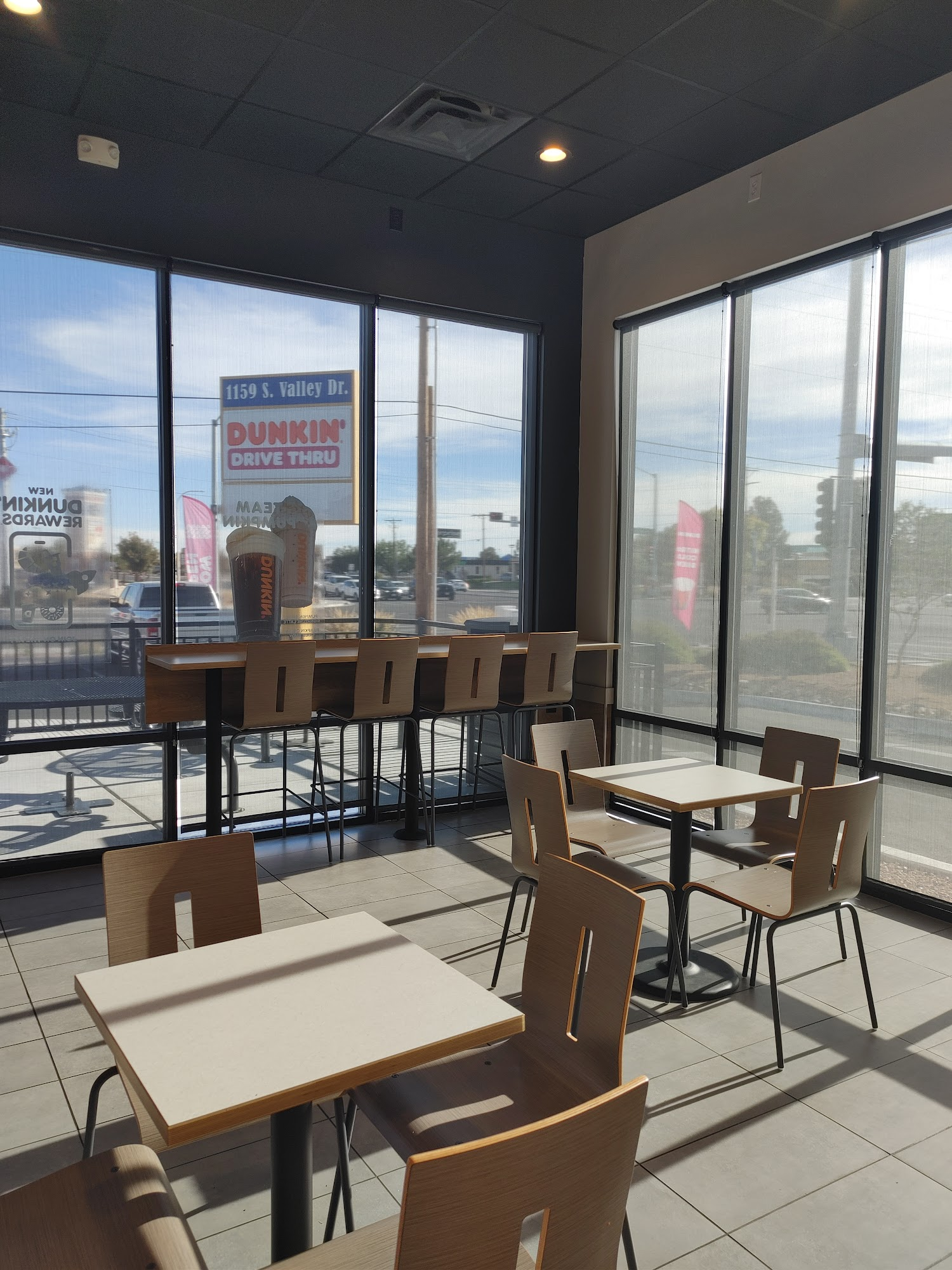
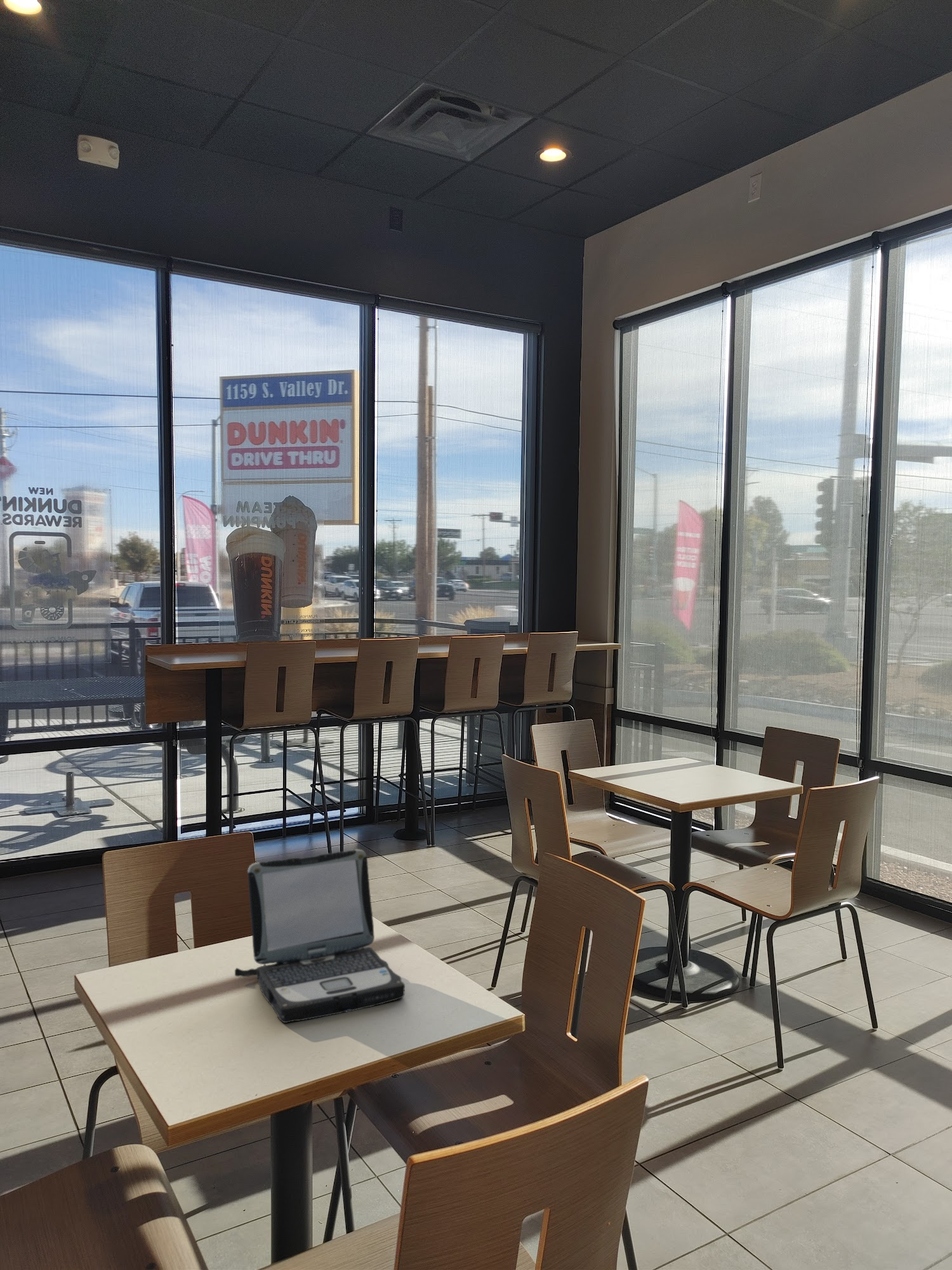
+ laptop [234,849,406,1024]
